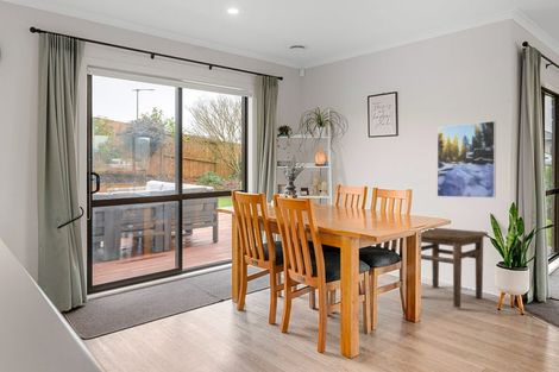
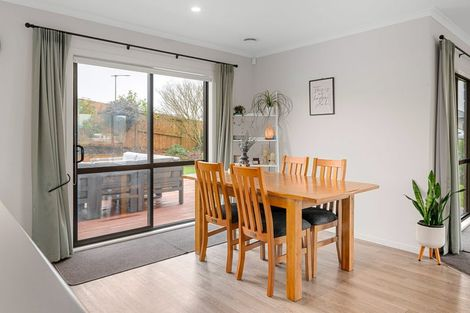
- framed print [436,120,497,198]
- side table [420,227,489,309]
